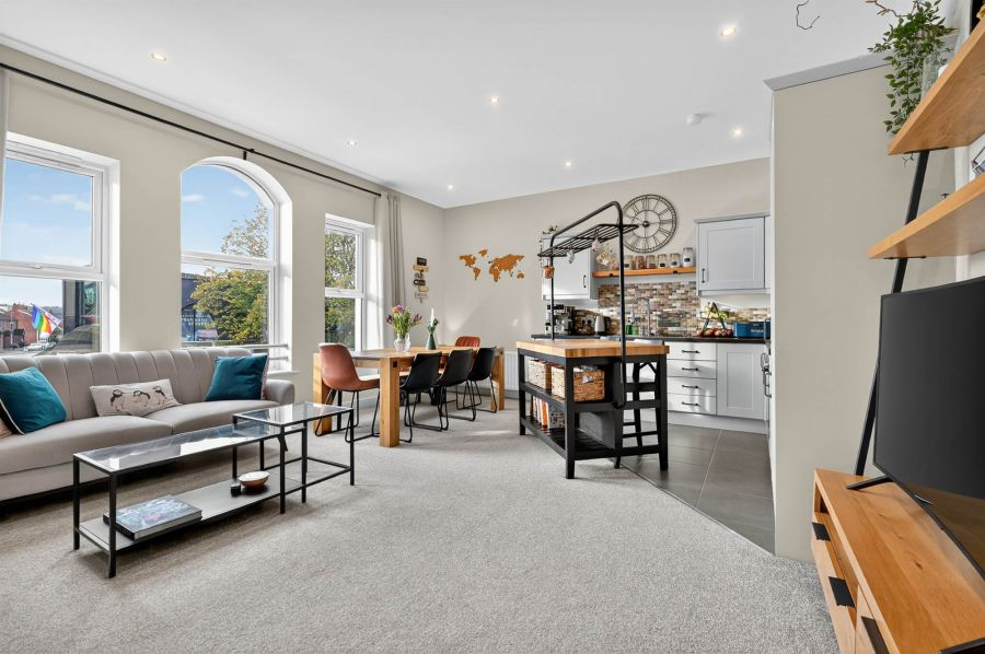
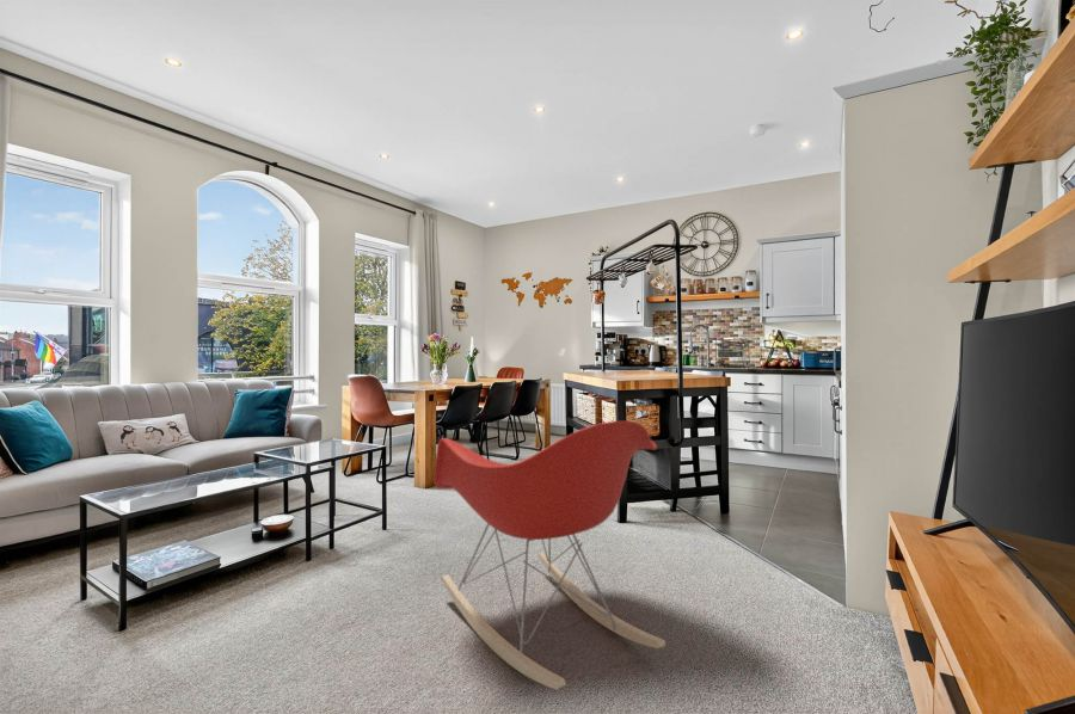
+ armchair [432,420,666,690]
